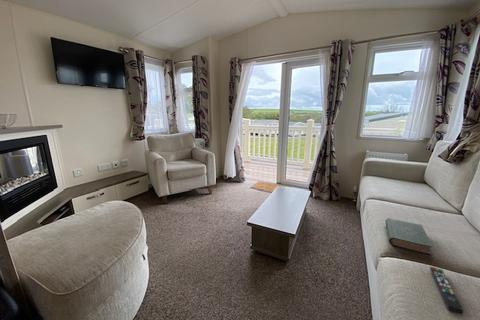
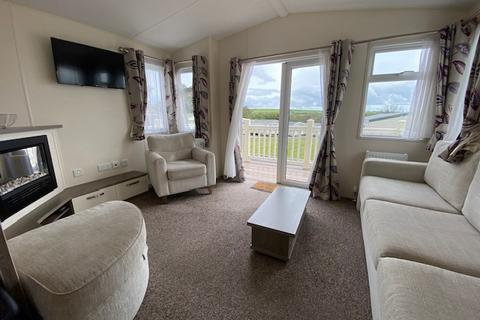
- book [384,217,434,256]
- remote control [429,266,465,315]
